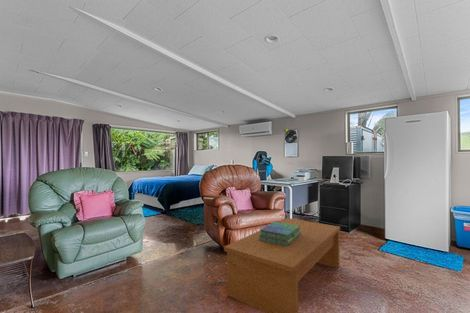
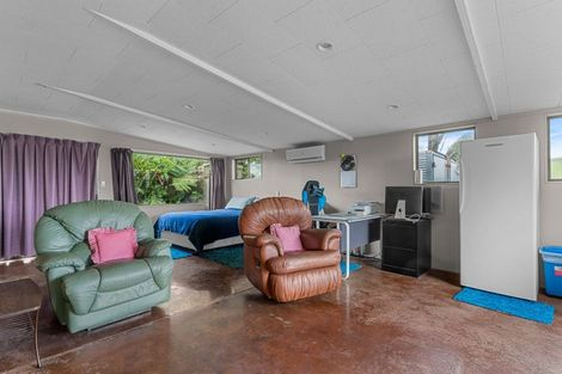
- coffee table [223,217,341,313]
- stack of books [259,220,301,246]
